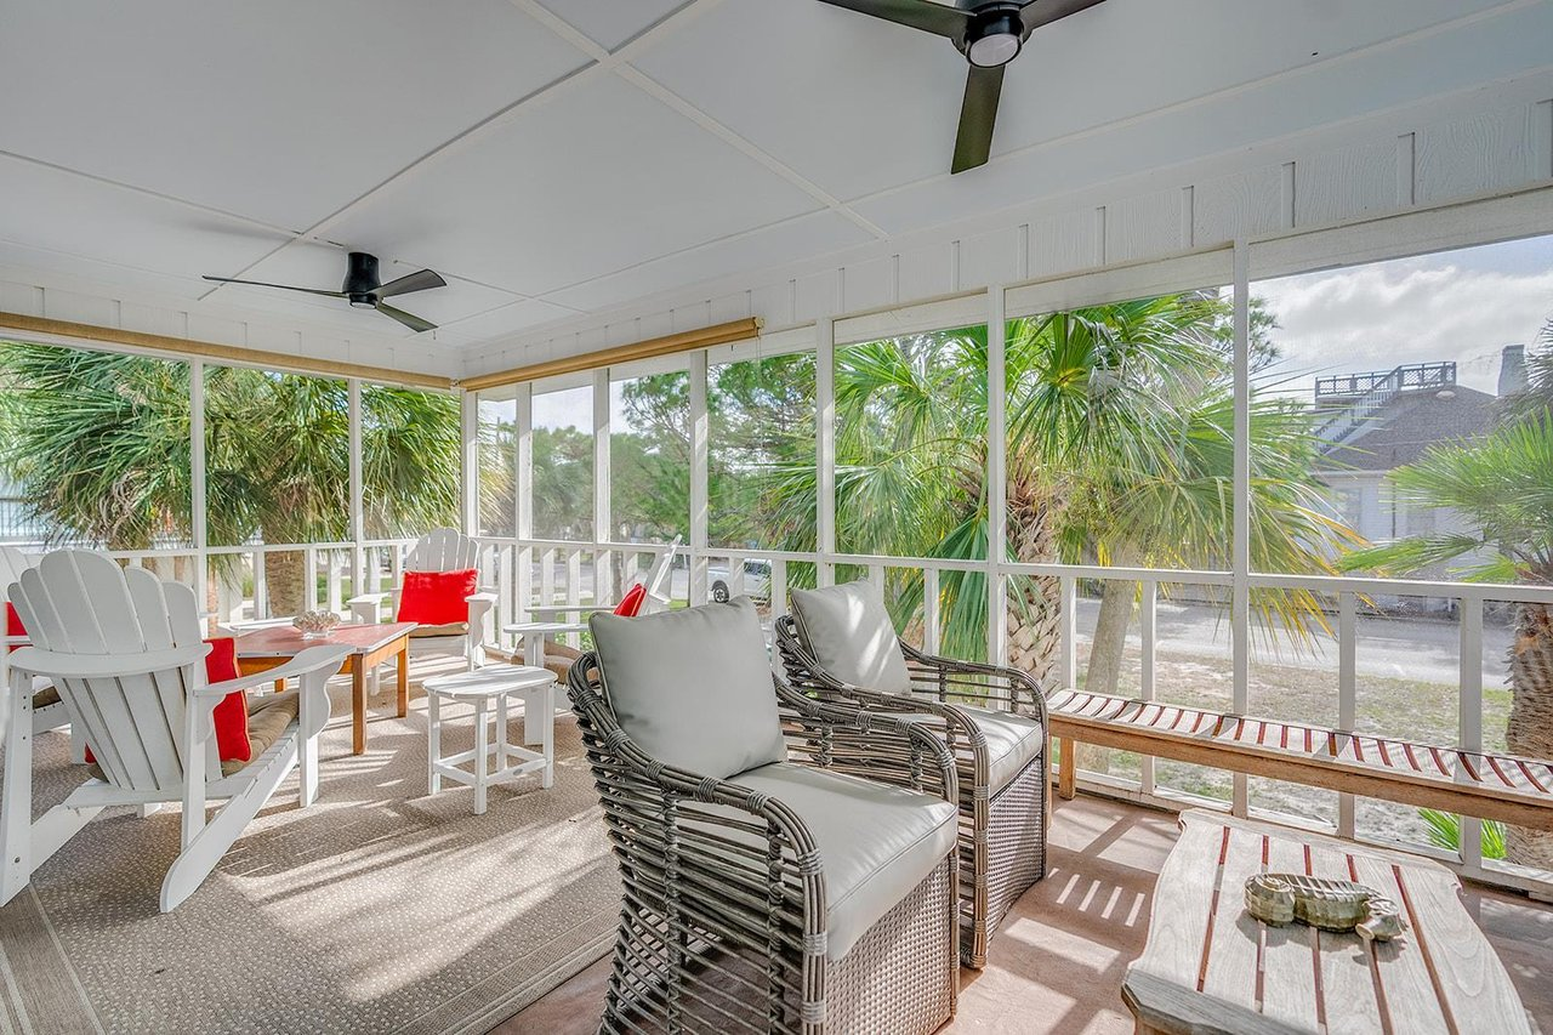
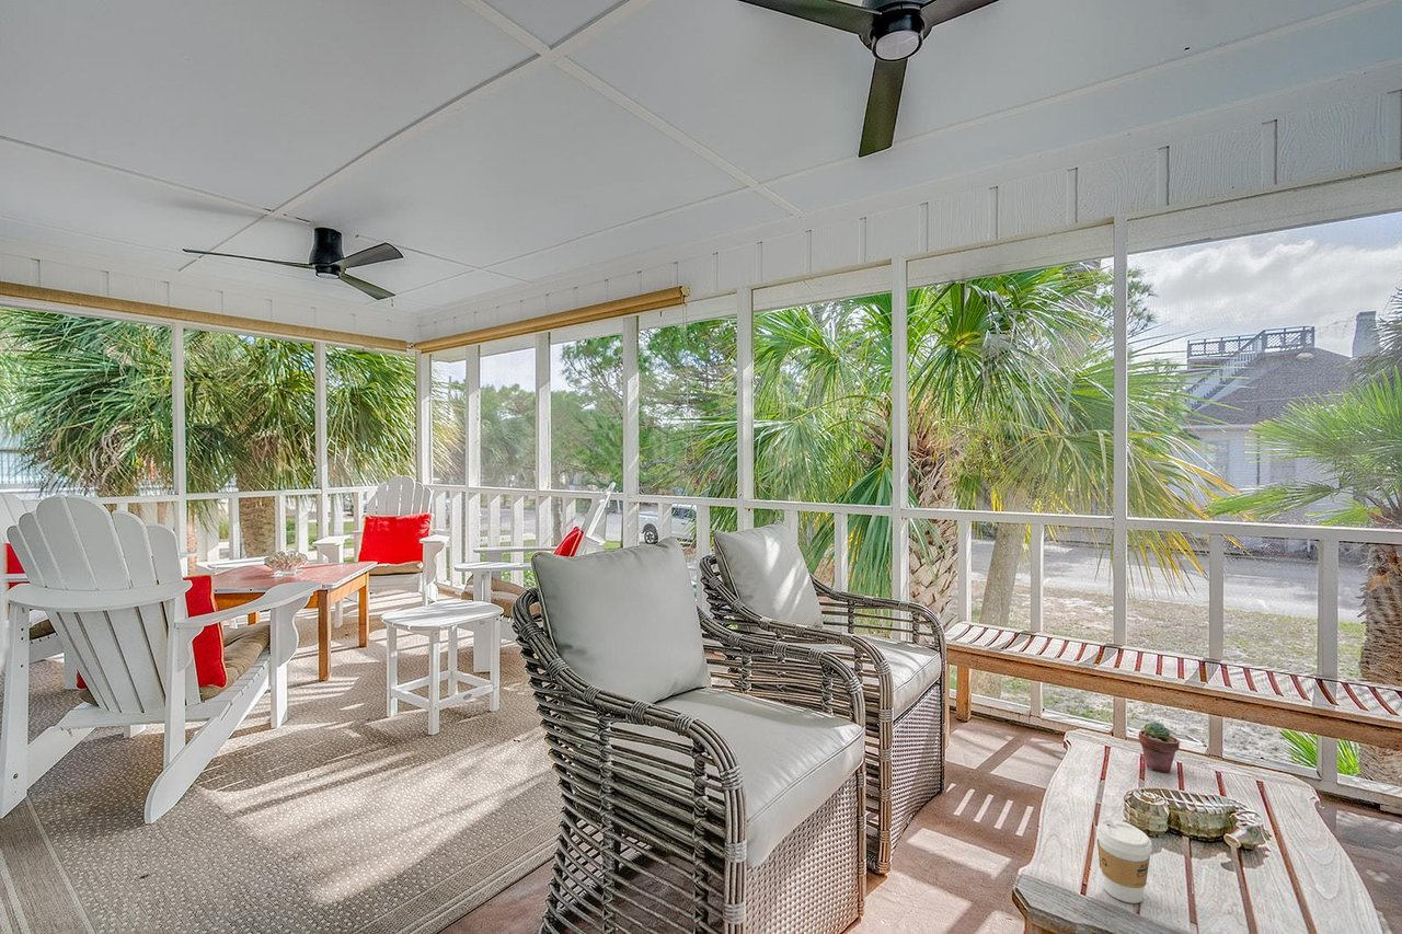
+ coffee cup [1095,819,1153,904]
+ potted succulent [1138,720,1181,773]
